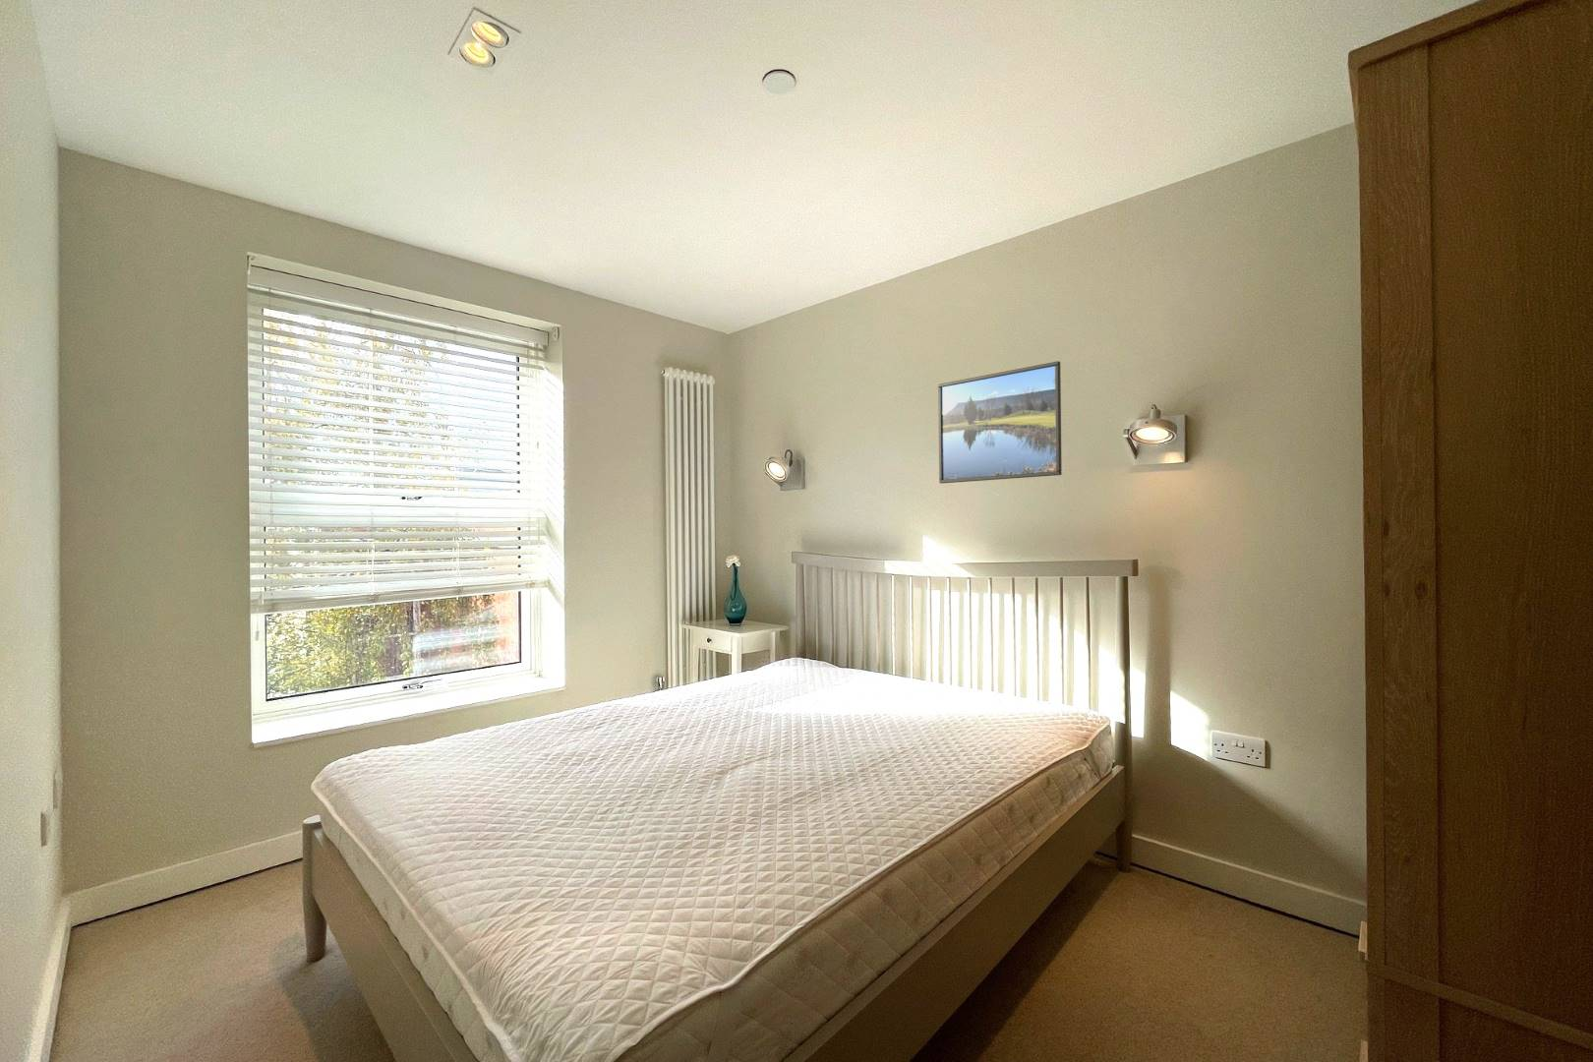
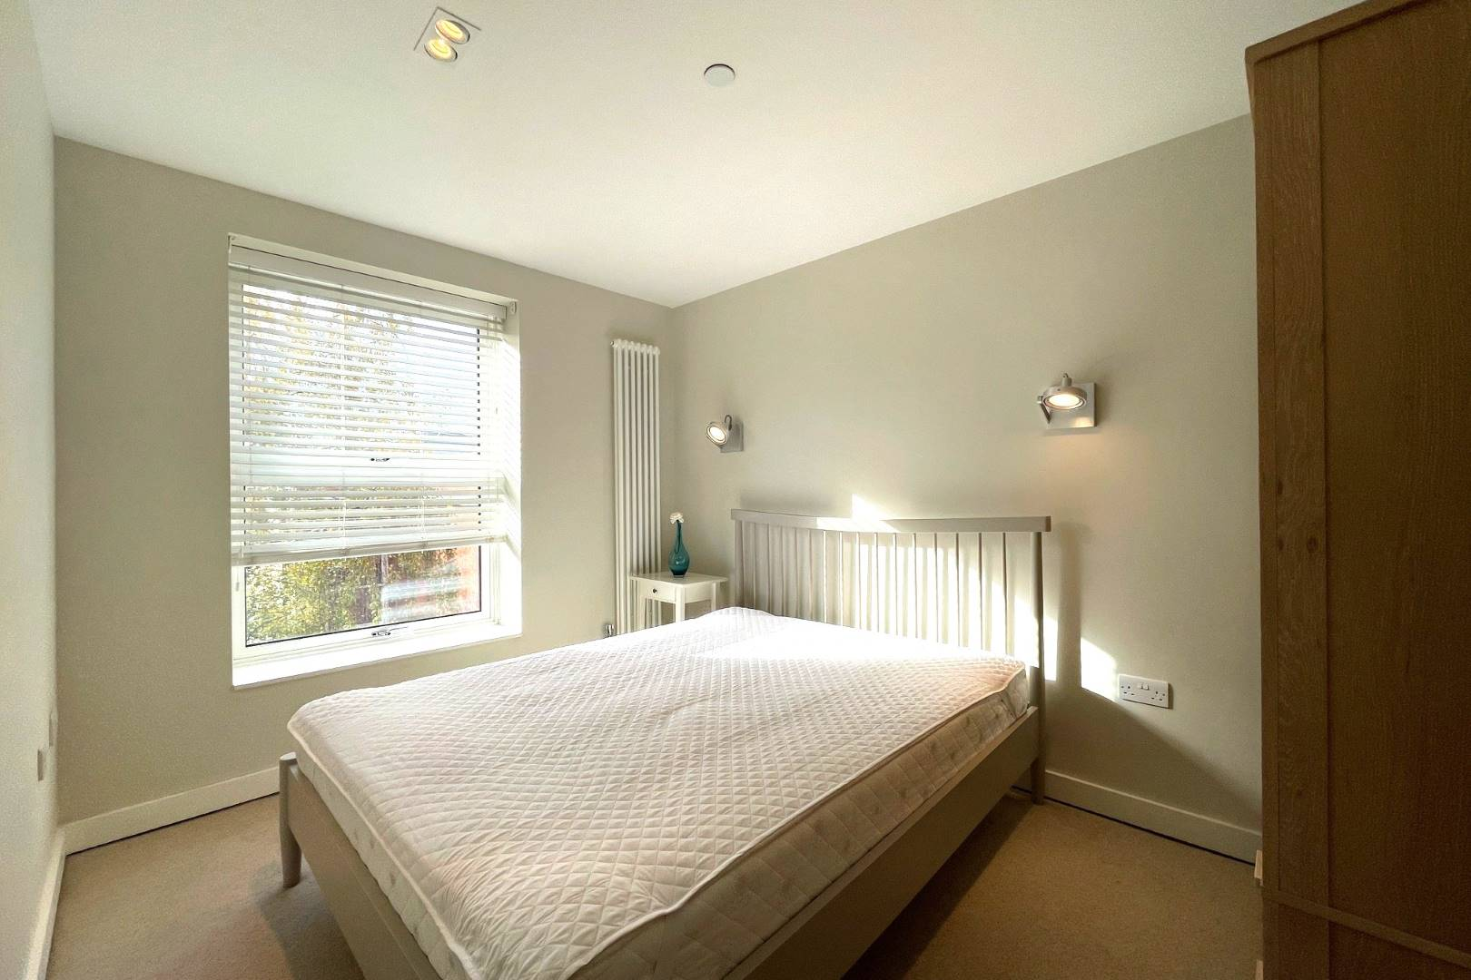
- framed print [938,360,1063,485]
